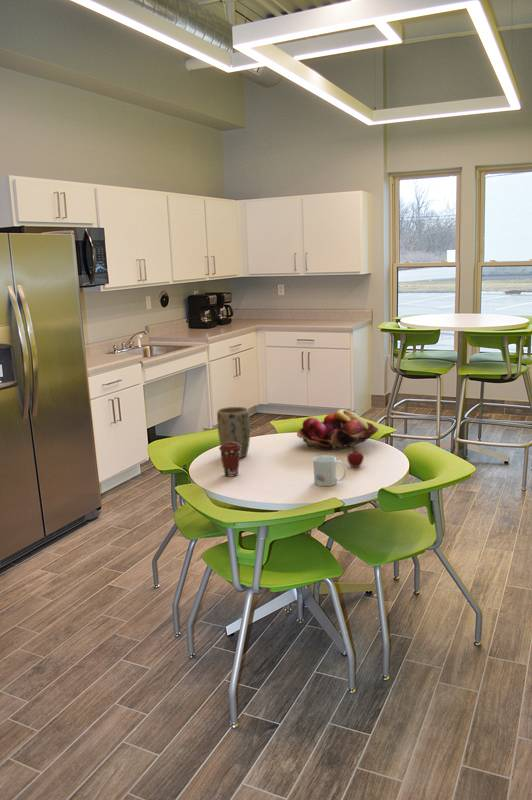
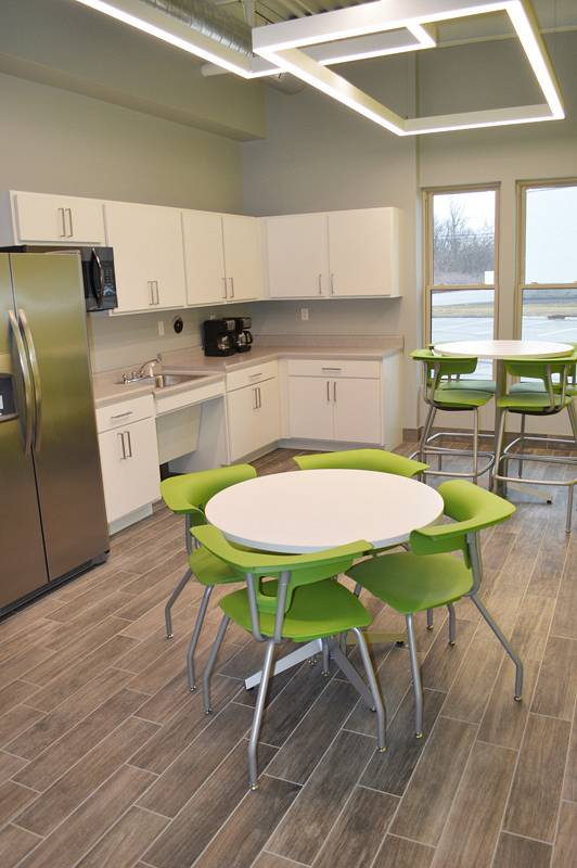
- apple [346,447,365,468]
- fruit basket [296,409,379,451]
- plant pot [216,406,251,459]
- coffee cup [218,442,241,478]
- mug [312,455,347,487]
